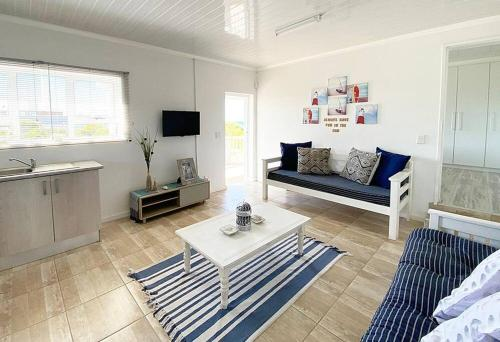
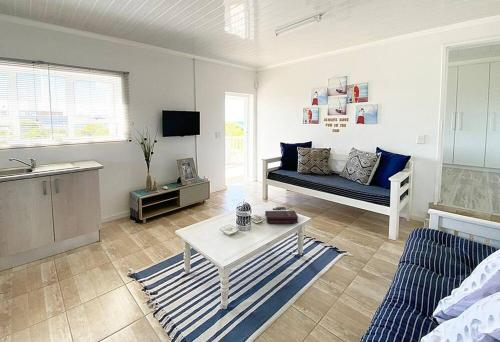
+ book [264,206,299,224]
